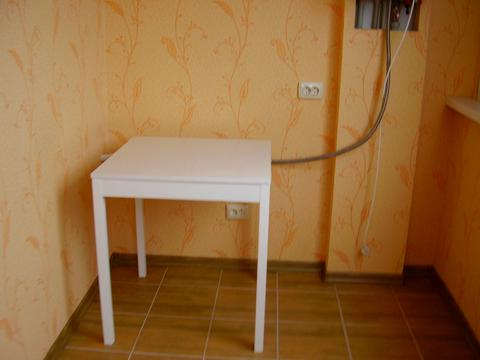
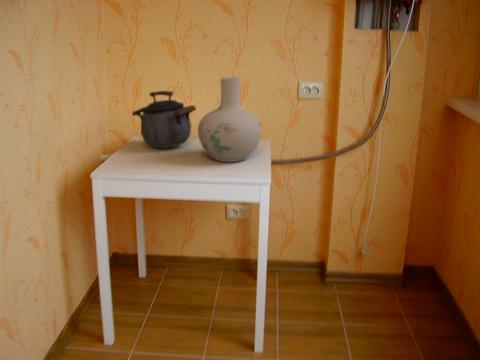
+ kettle [131,90,197,149]
+ vase [197,76,263,163]
